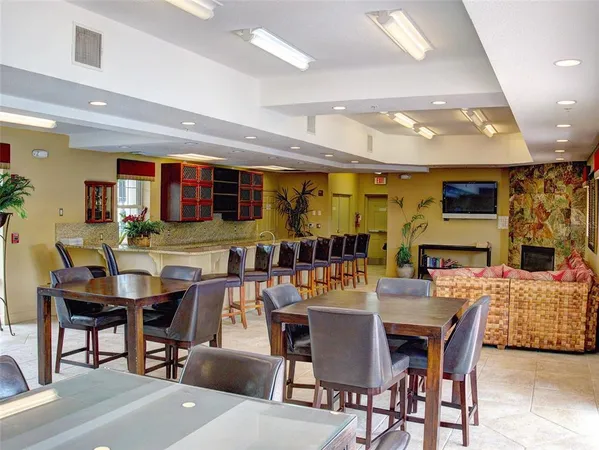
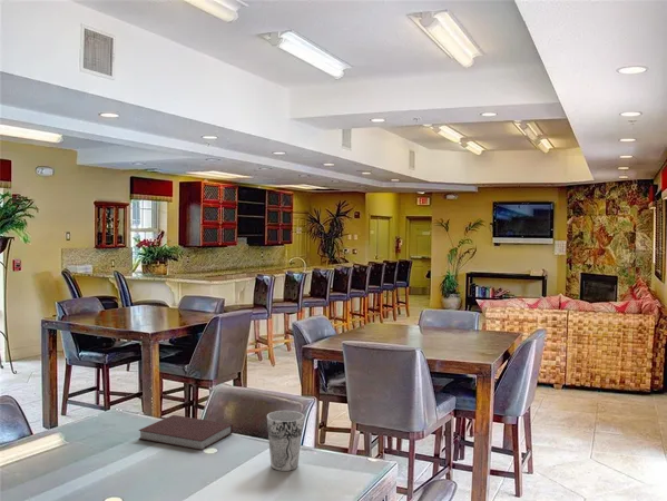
+ cup [266,410,305,472]
+ notebook [138,414,234,451]
